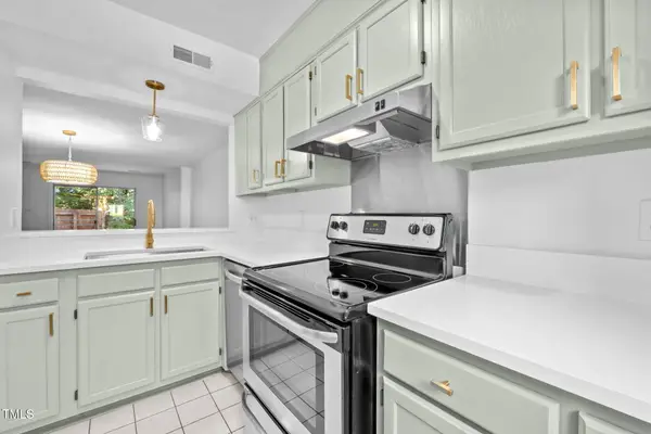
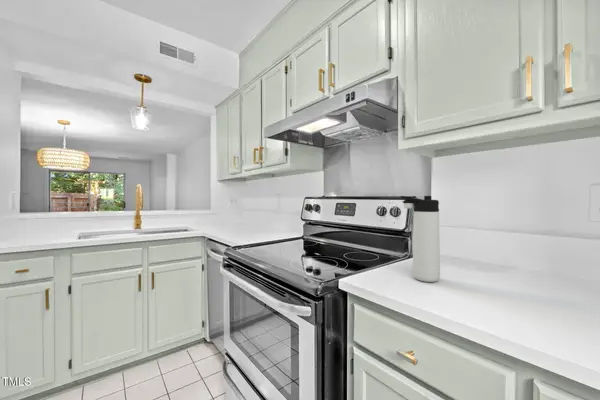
+ thermos bottle [400,195,441,283]
